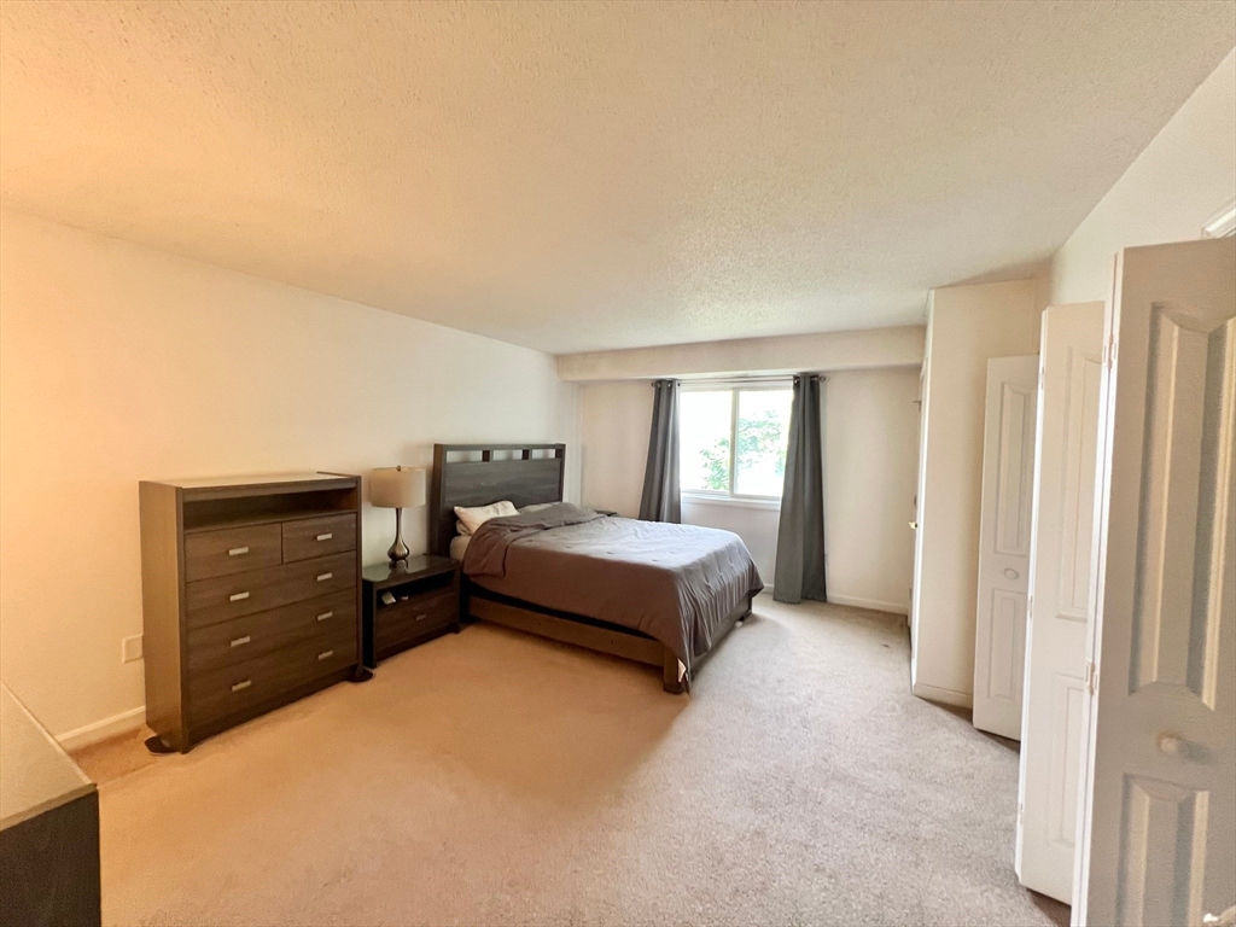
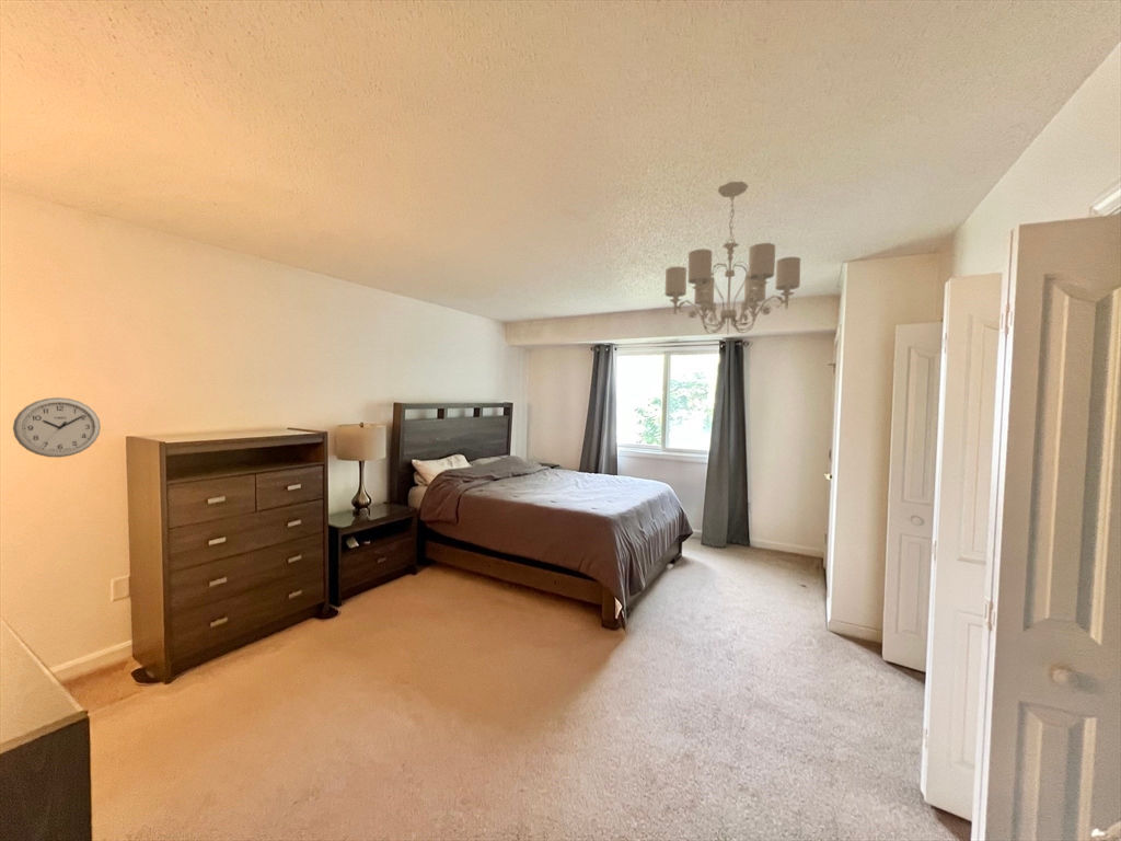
+ chandelier [664,180,801,336]
+ wall clock [12,396,102,459]
